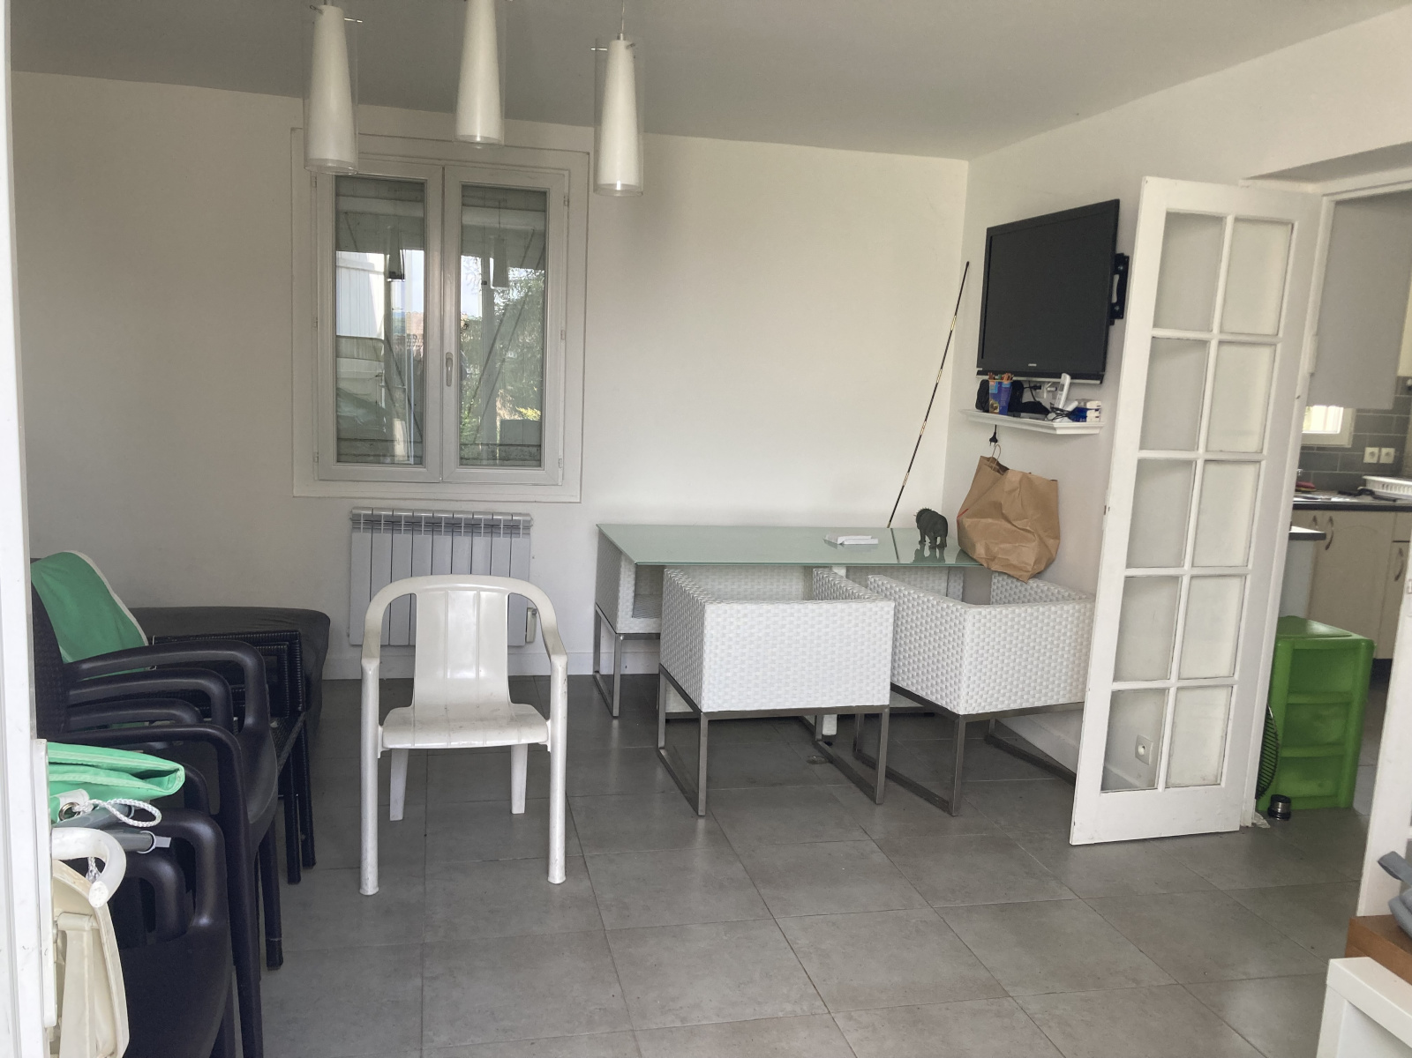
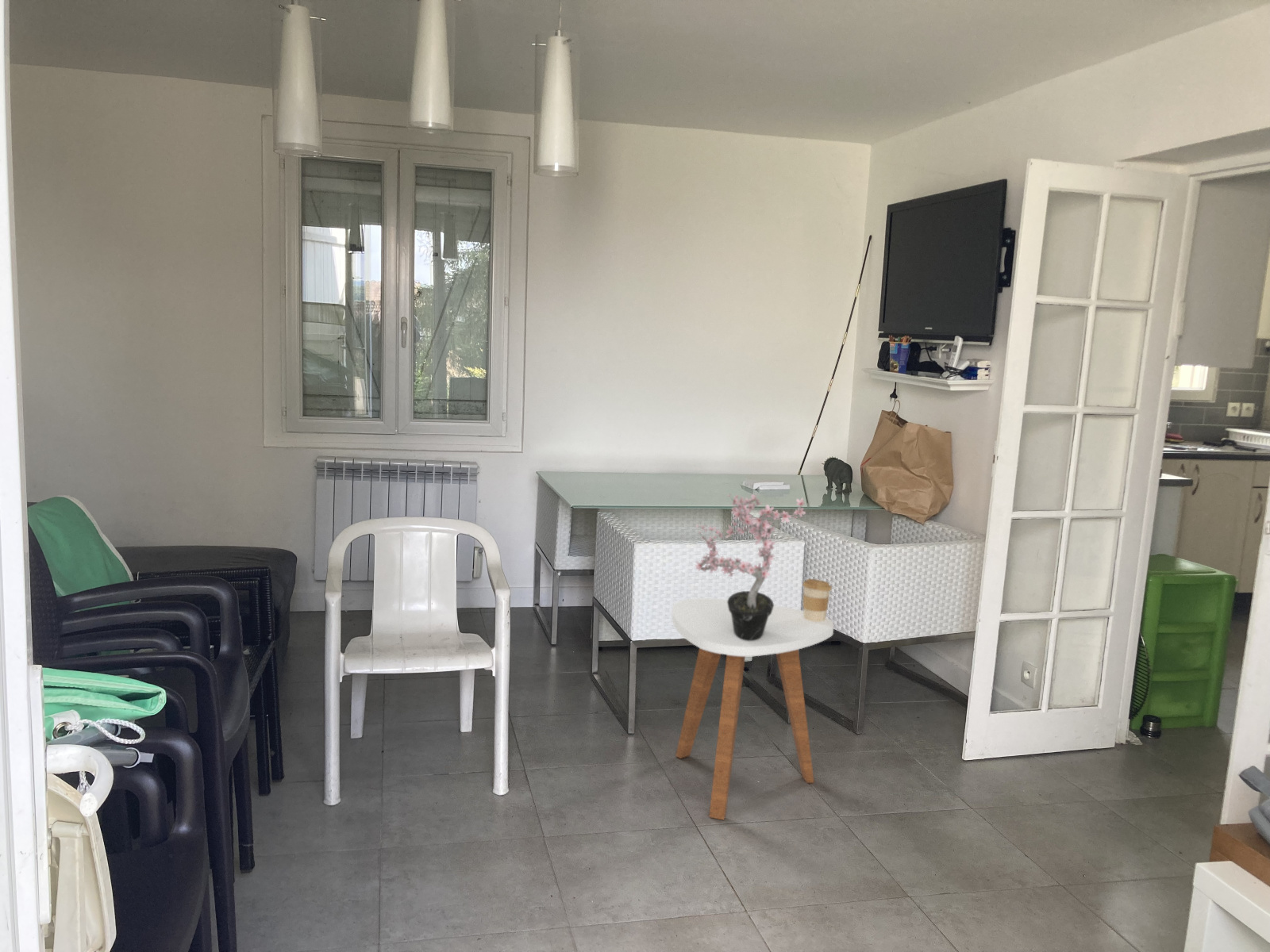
+ potted plant [695,493,806,641]
+ coffee cup [802,578,833,622]
+ side table [671,597,834,821]
